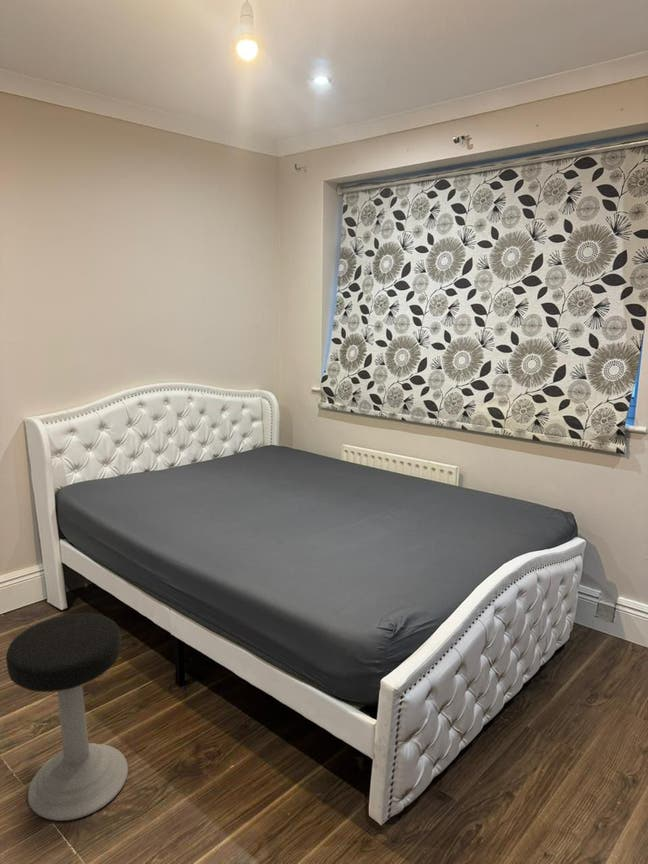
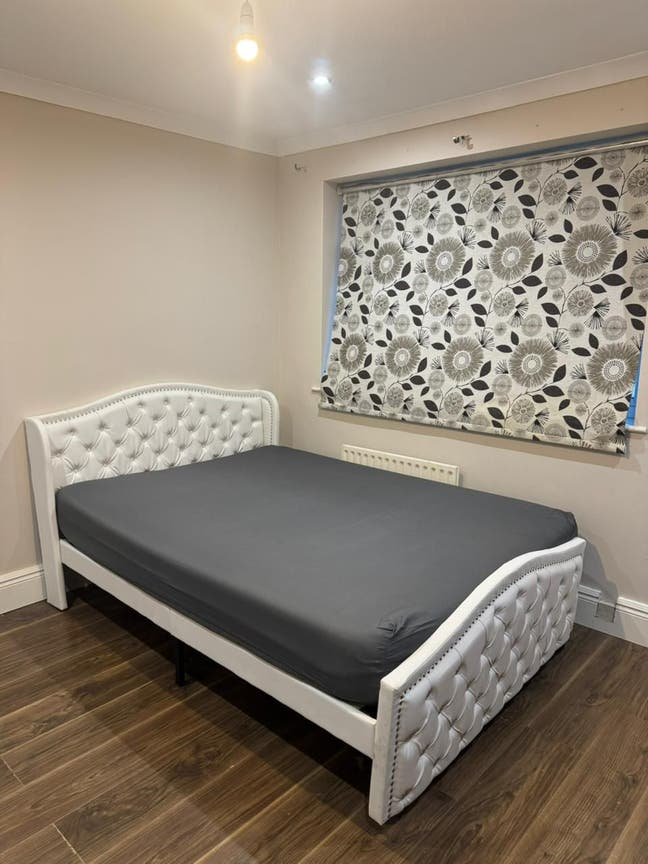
- stool [5,612,129,822]
